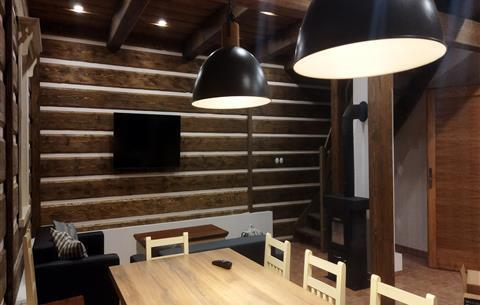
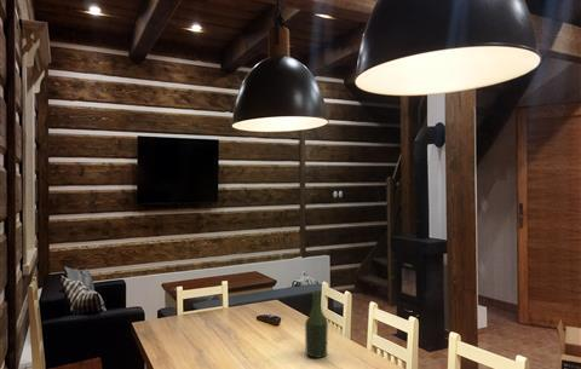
+ bottle [304,290,329,359]
